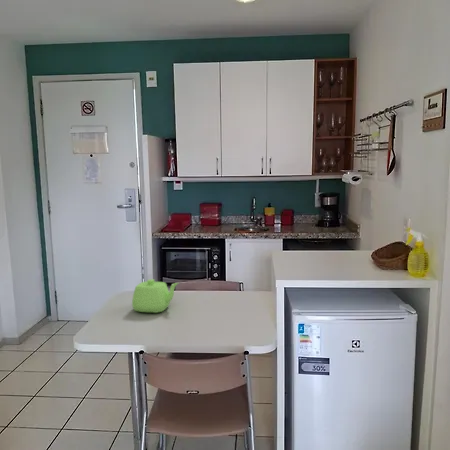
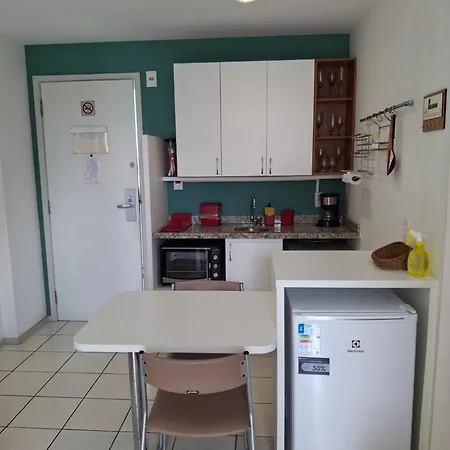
- teapot [131,278,180,314]
